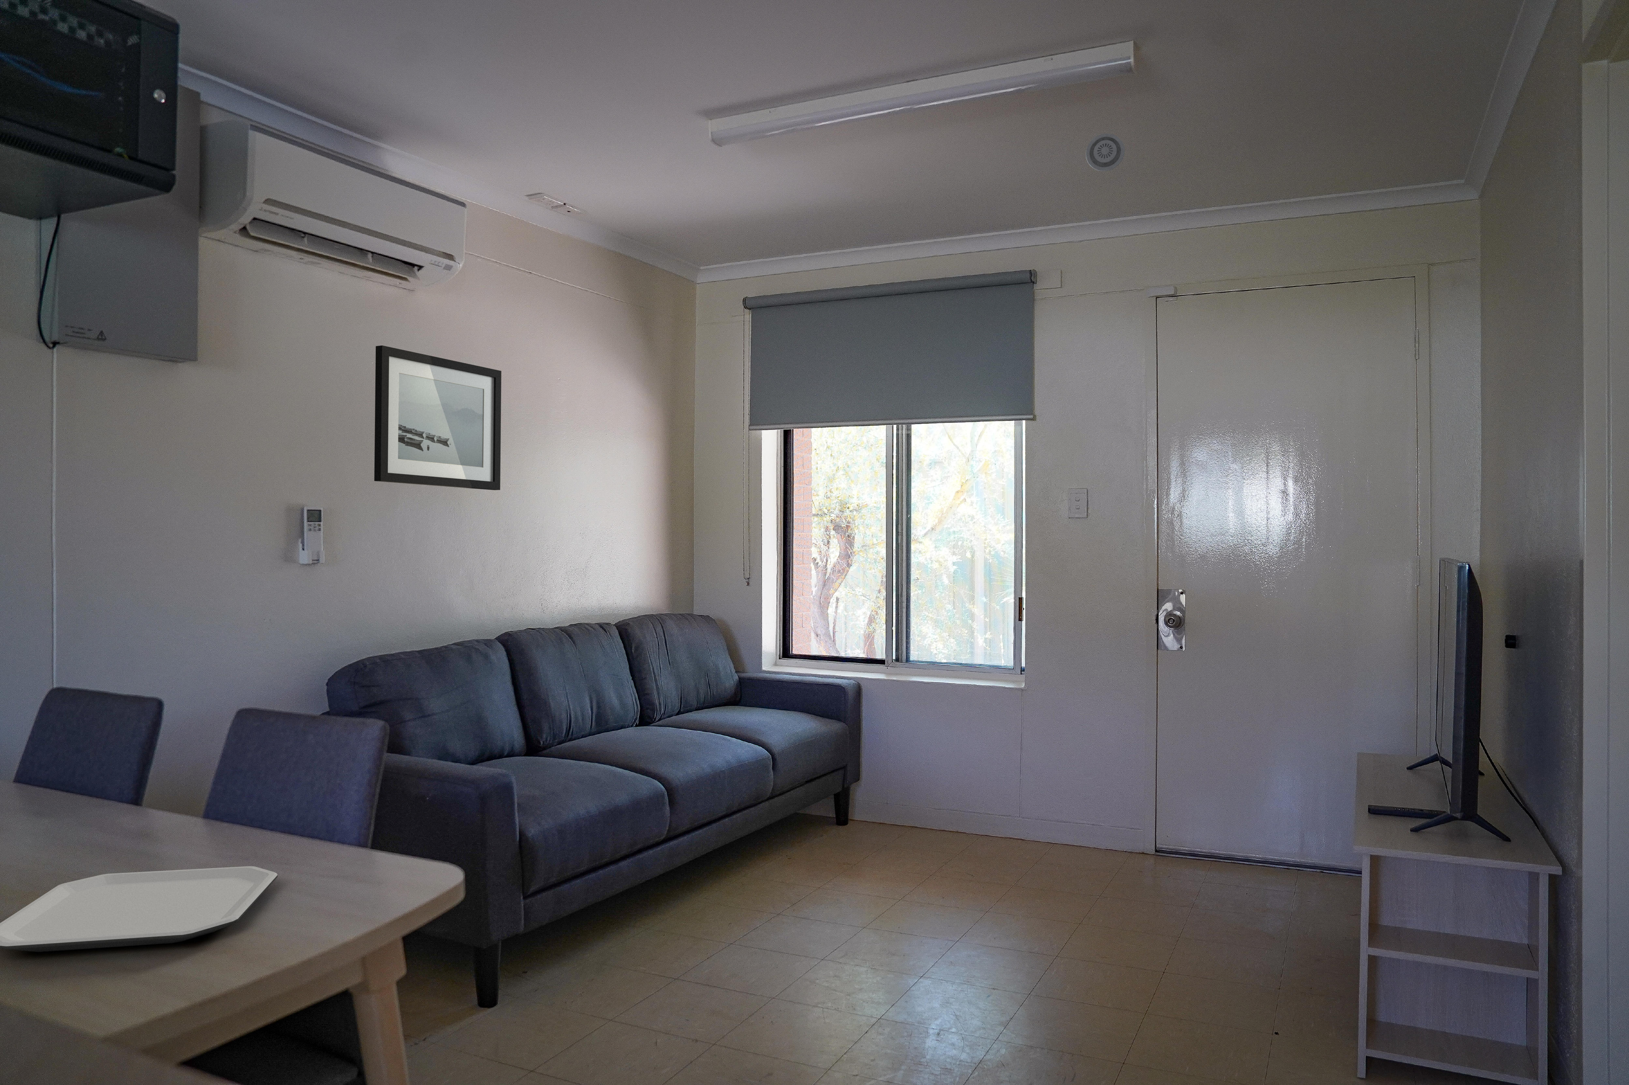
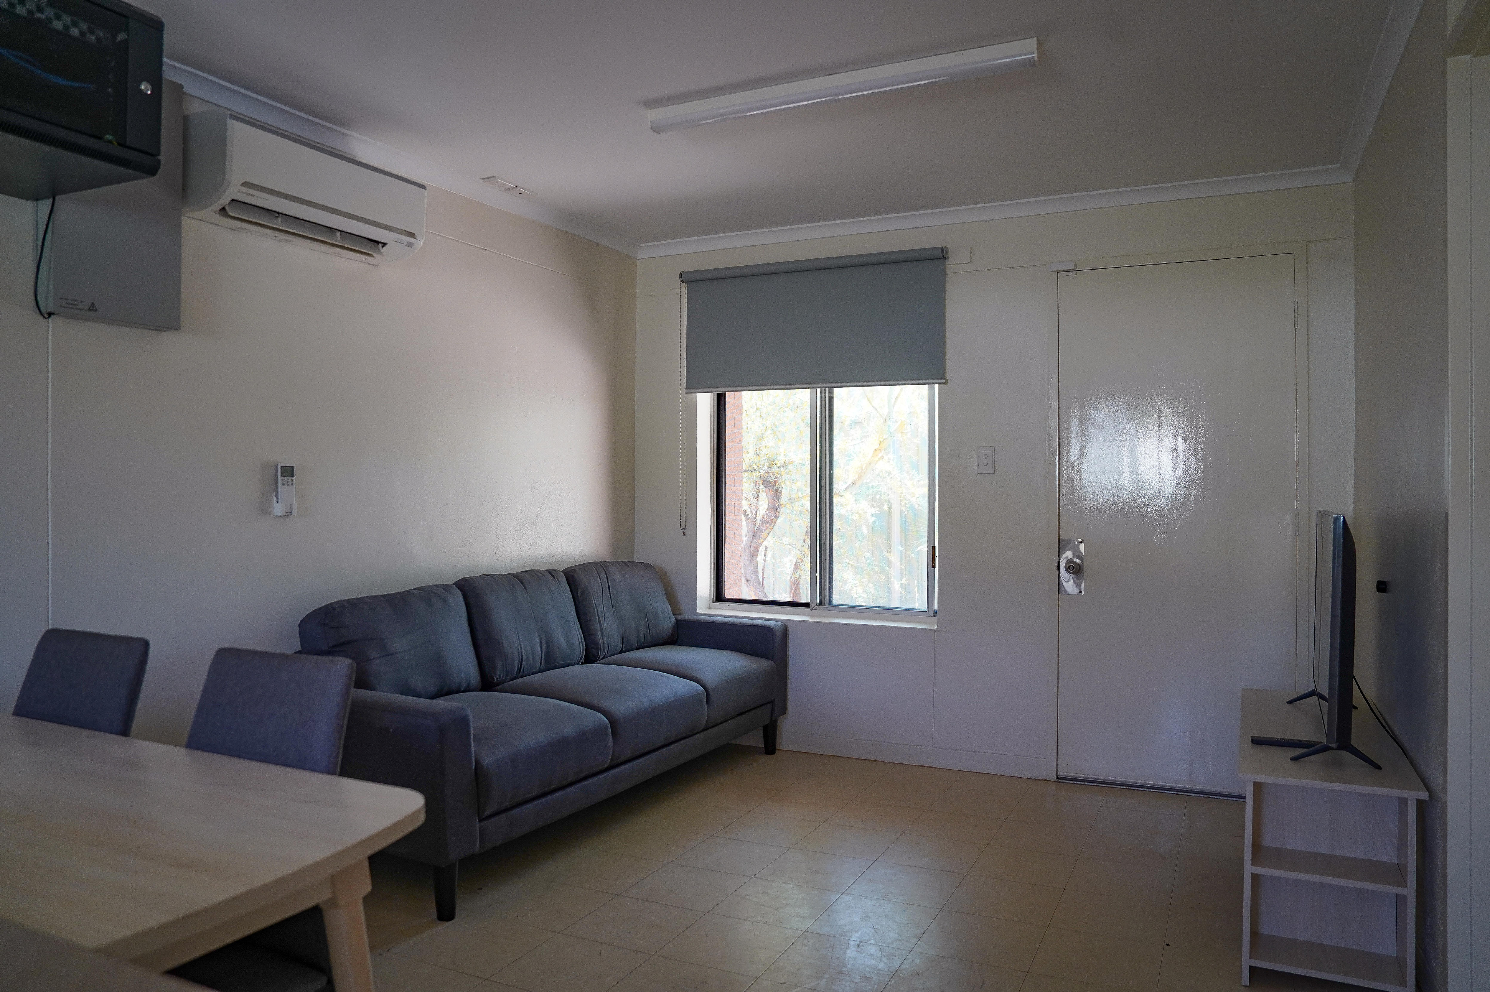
- wall art [374,345,501,490]
- plate [0,866,279,952]
- smoke detector [1085,133,1125,172]
